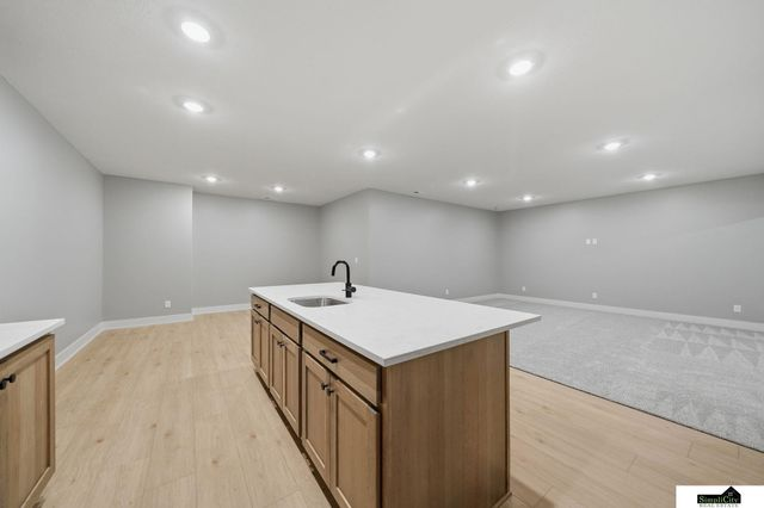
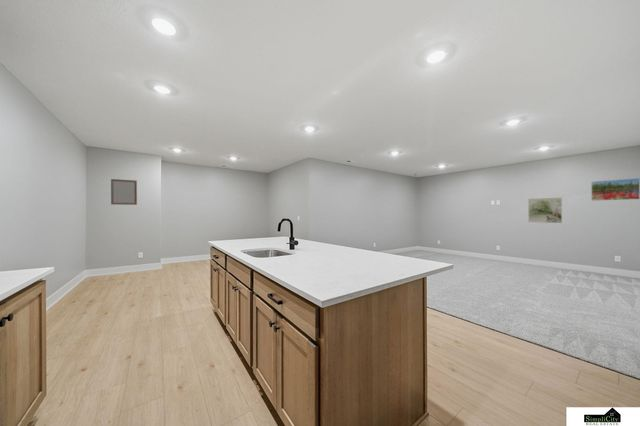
+ home mirror [110,178,138,206]
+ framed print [527,197,563,224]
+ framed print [590,177,640,202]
